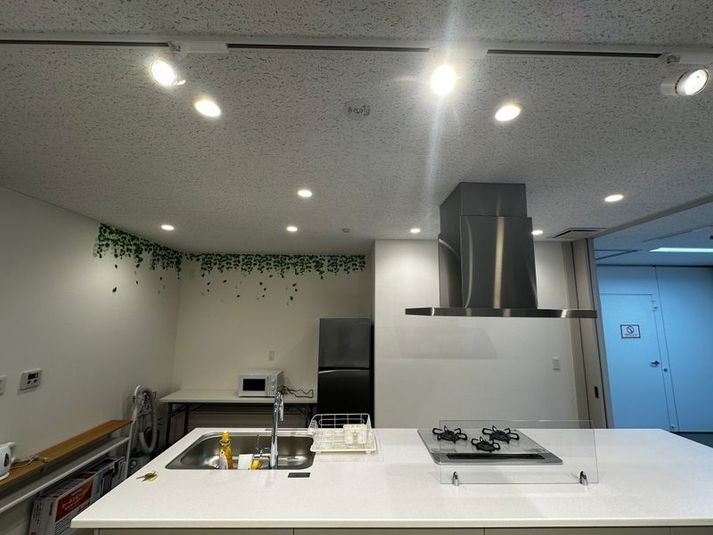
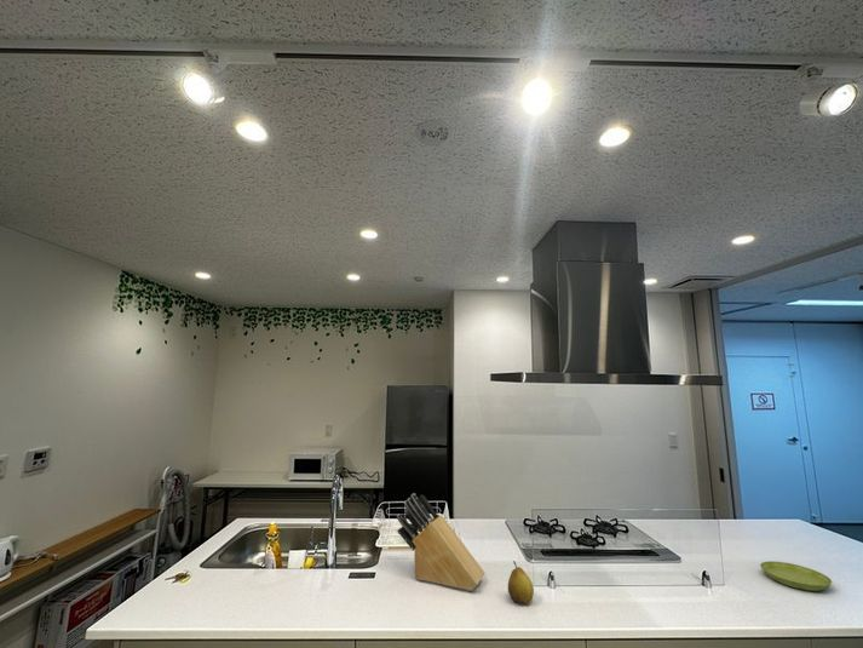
+ saucer [759,560,833,592]
+ knife block [396,493,485,592]
+ fruit [507,560,535,606]
